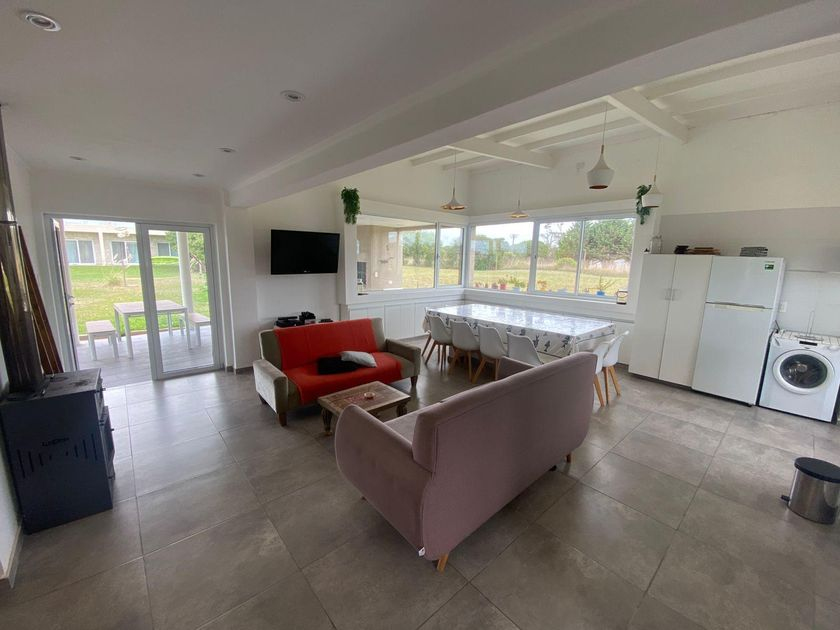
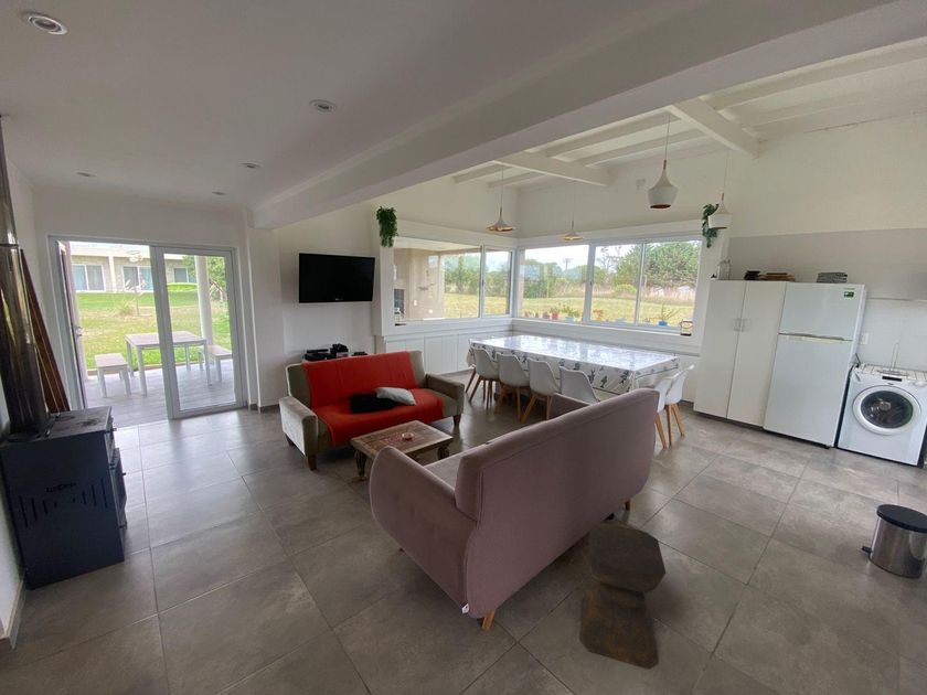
+ stool [578,522,667,670]
